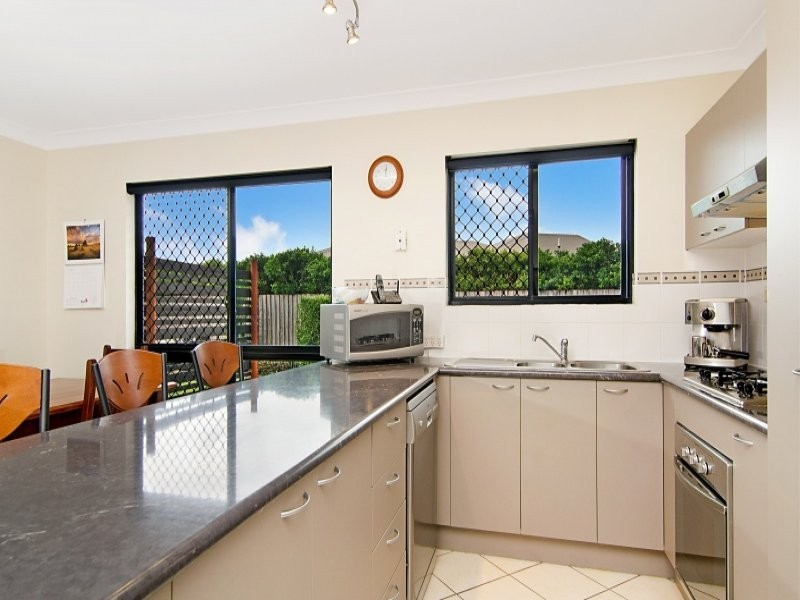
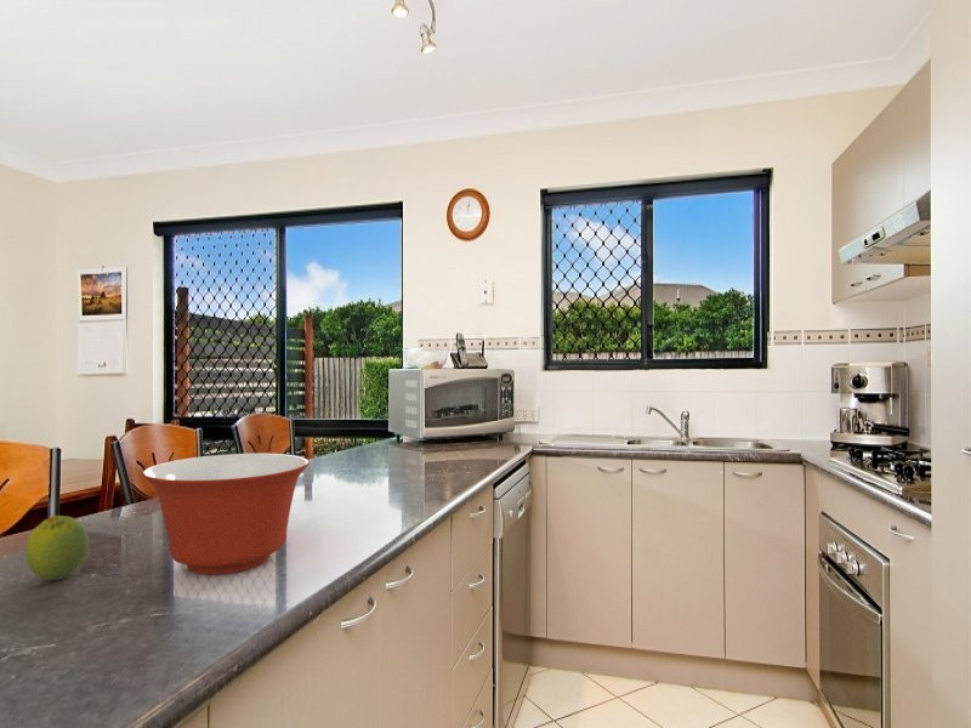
+ fruit [24,514,90,581]
+ mixing bowl [141,453,310,575]
